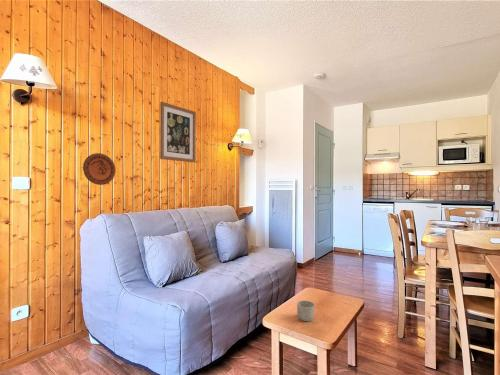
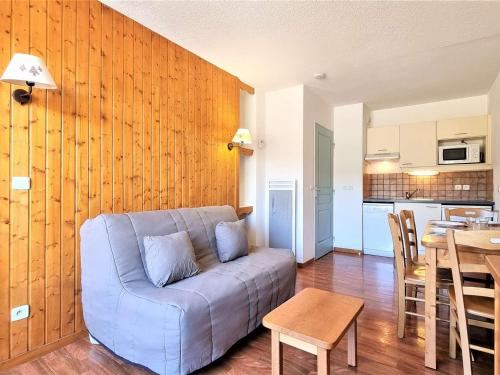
- decorative plate [82,152,117,186]
- mug [296,300,316,322]
- wall art [159,101,197,163]
